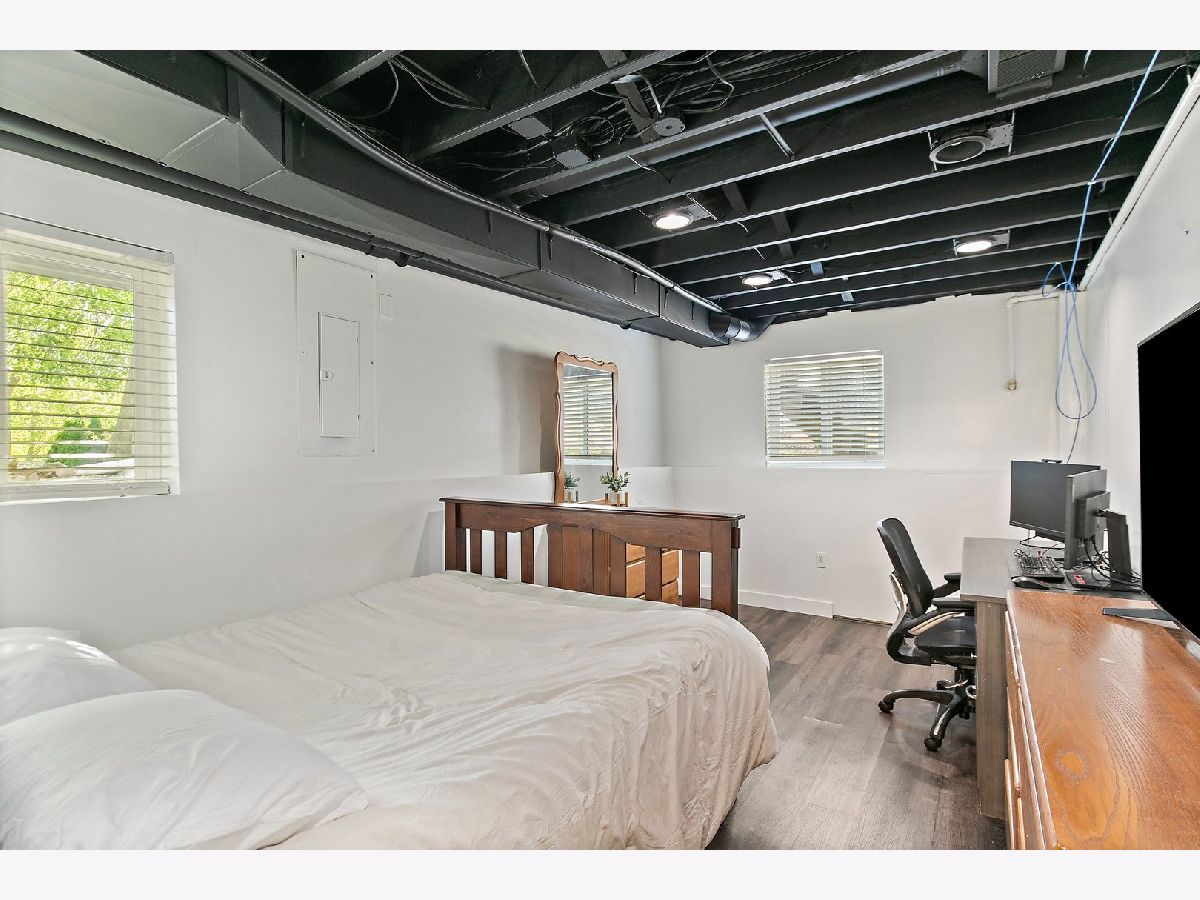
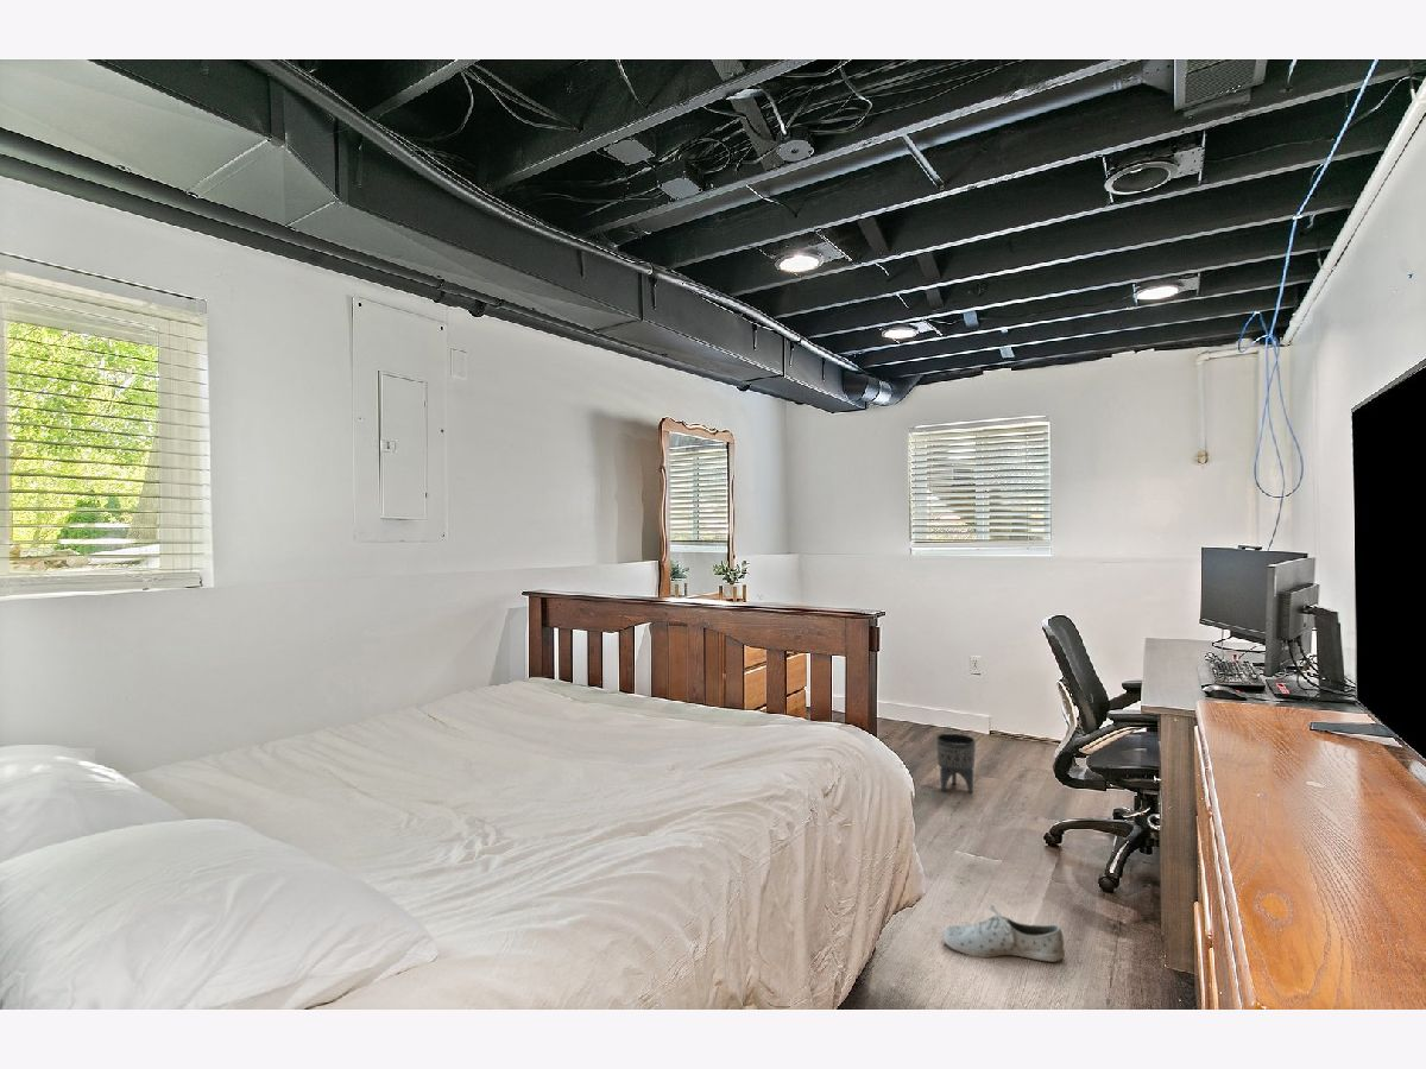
+ shoe [941,905,1066,963]
+ planter [935,732,977,795]
